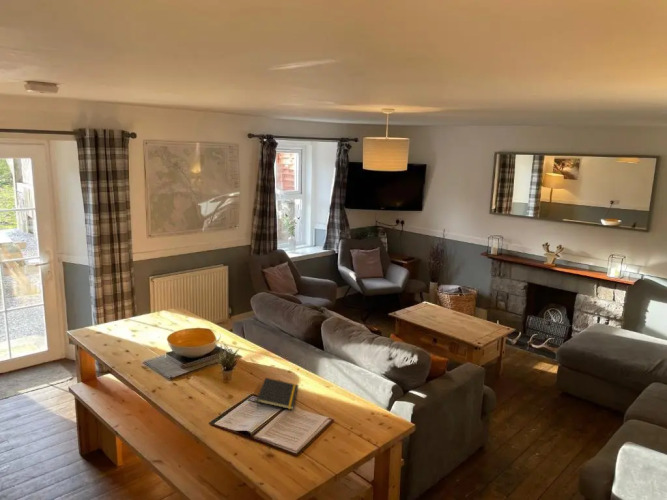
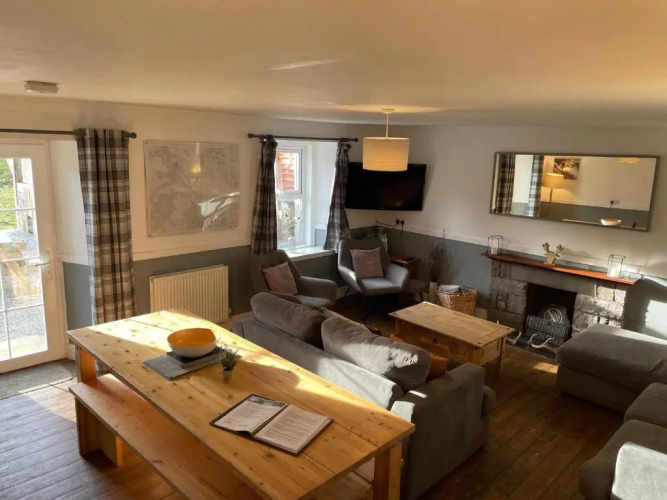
- notepad [256,377,299,411]
